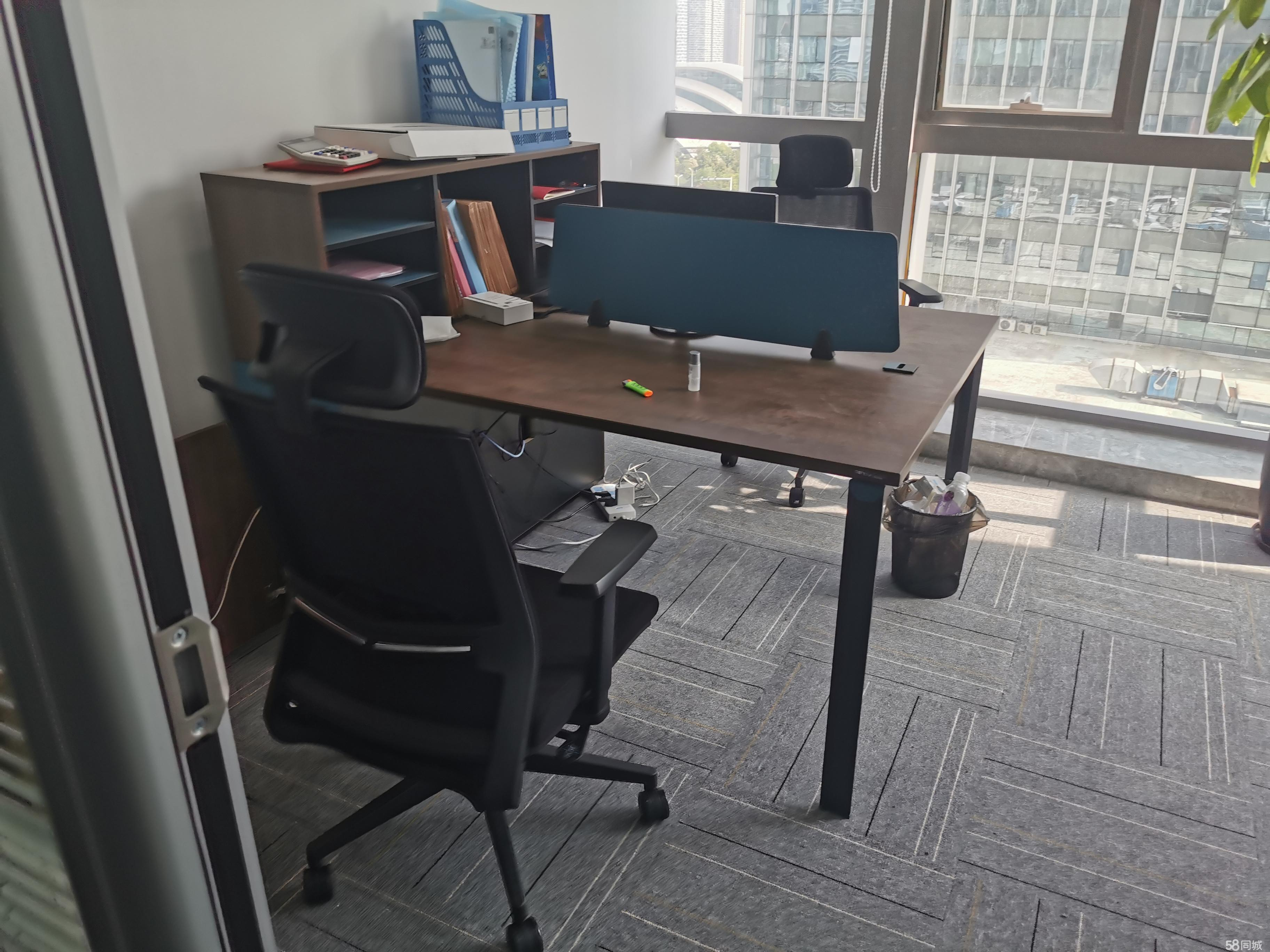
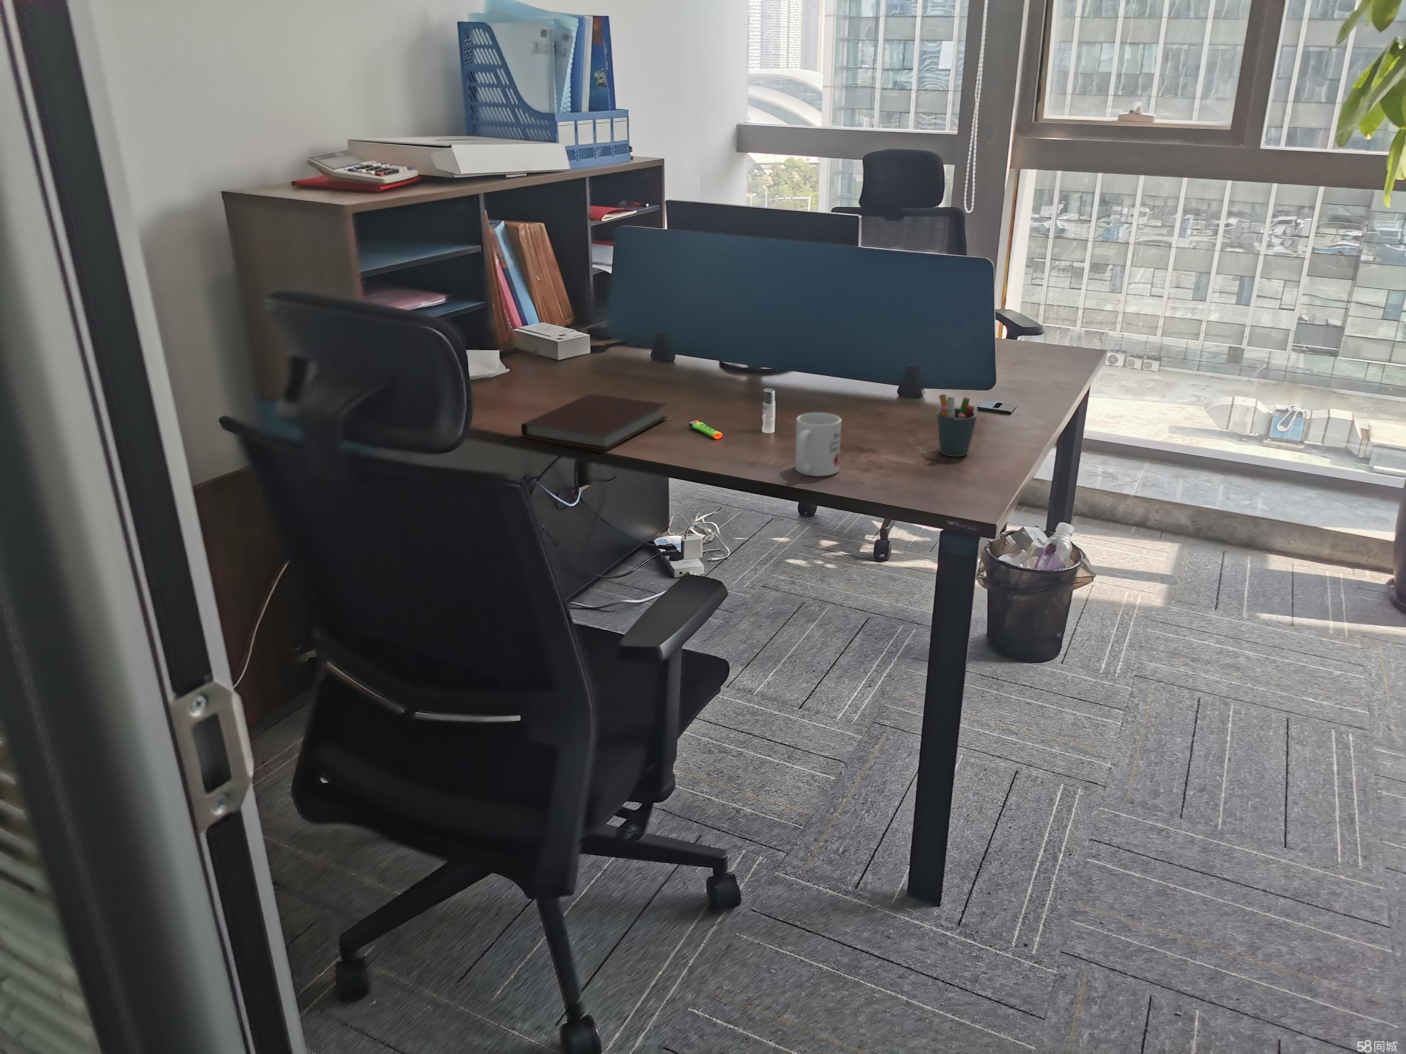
+ mug [795,412,841,476]
+ pen holder [937,394,978,457]
+ notebook [520,393,669,451]
